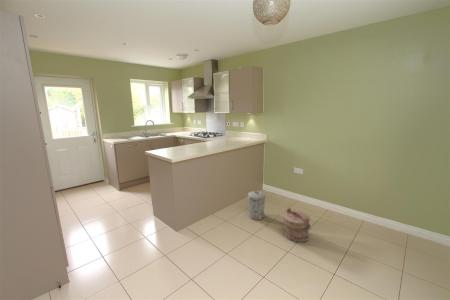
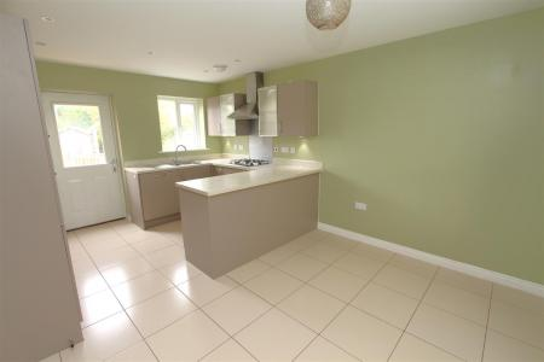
- trash can [247,190,266,221]
- bucket [283,207,312,243]
